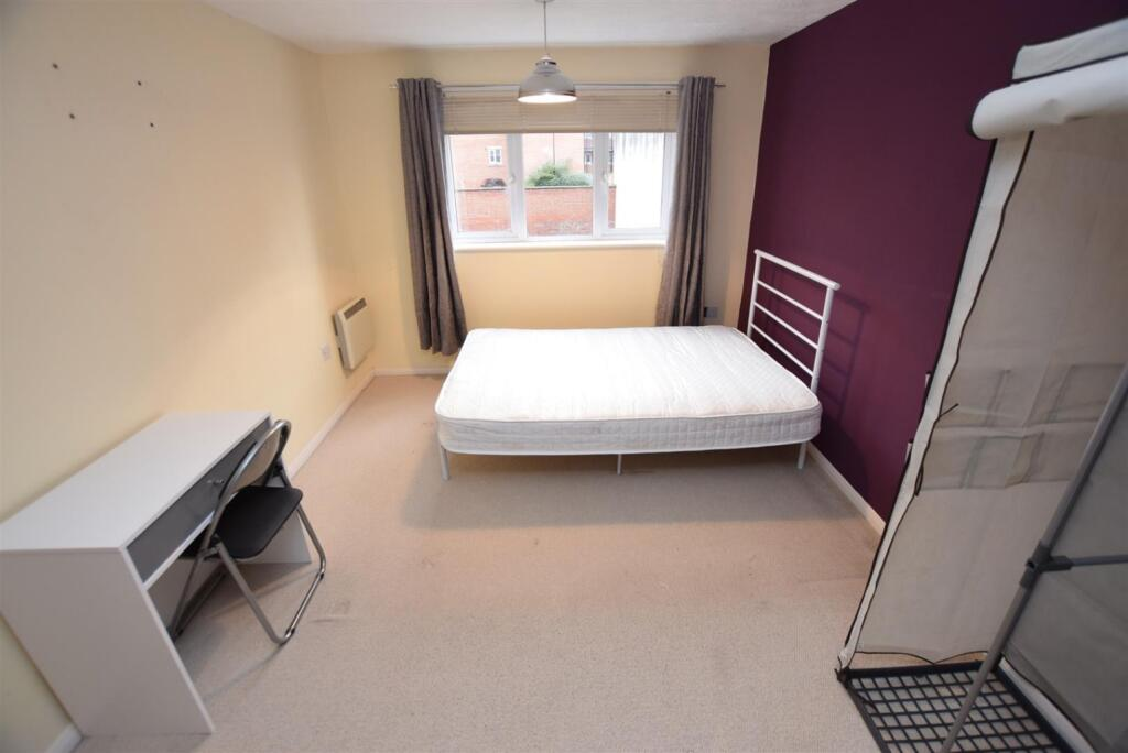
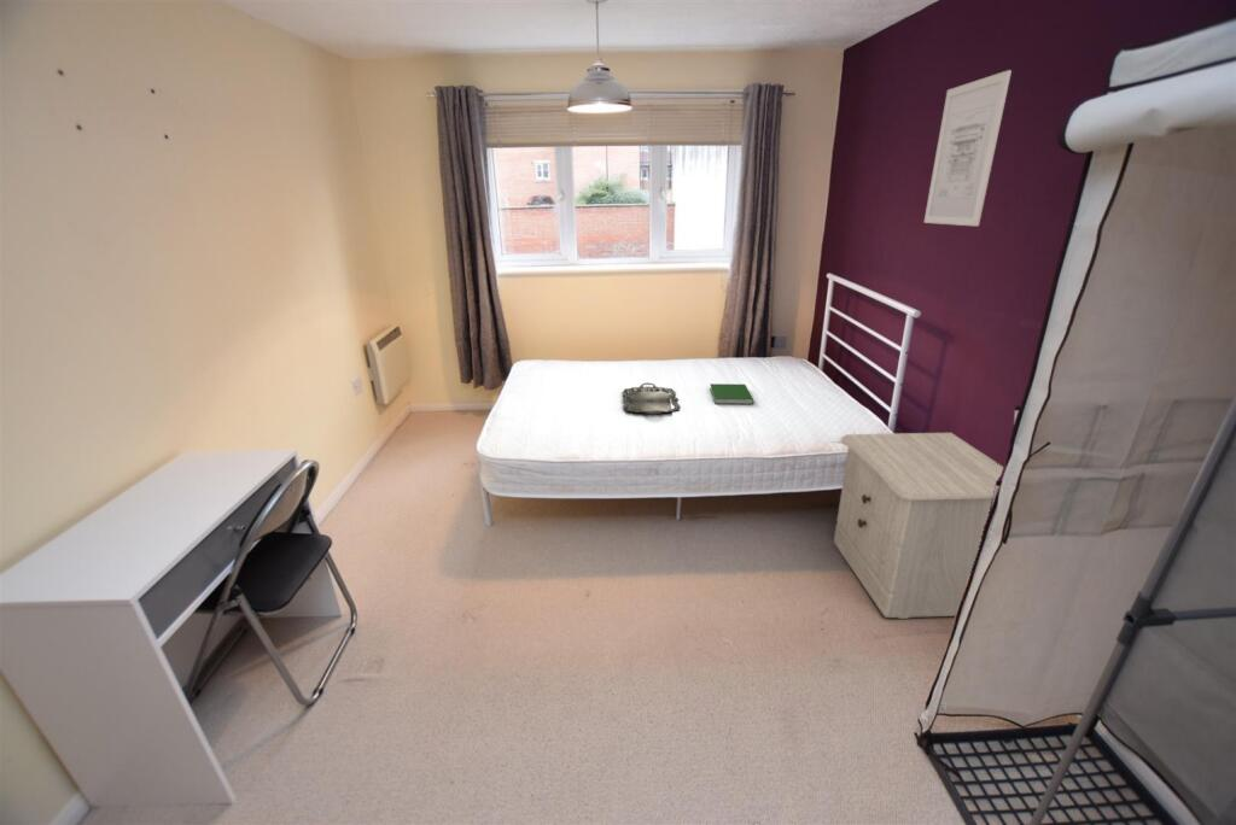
+ hardcover book [709,382,754,405]
+ serving tray [620,381,681,415]
+ nightstand [833,432,1004,619]
+ wall art [922,69,1013,227]
